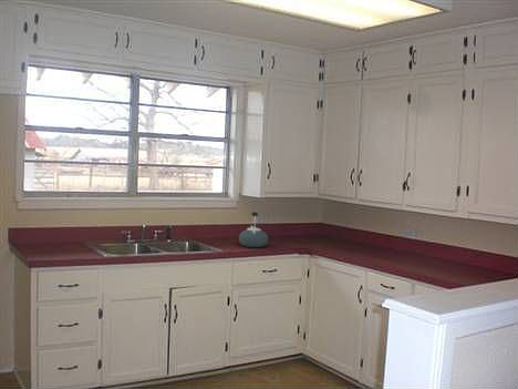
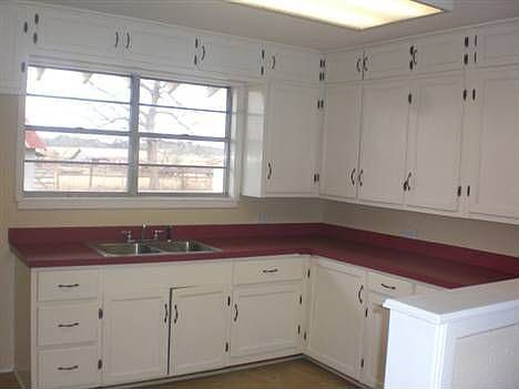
- kettle [238,212,269,248]
